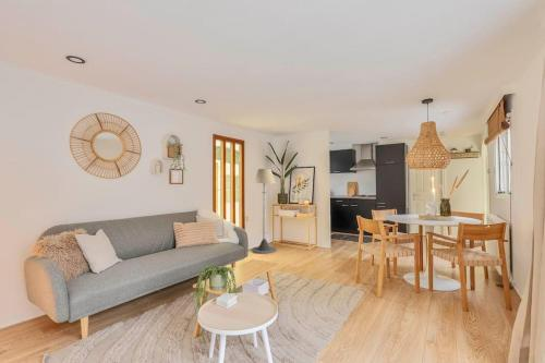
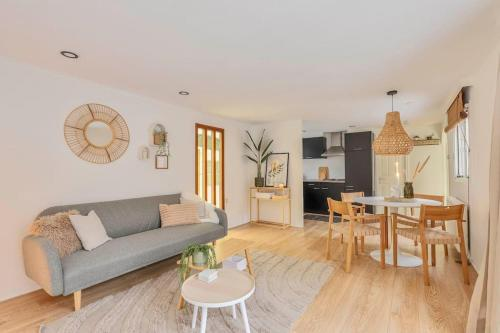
- floor lamp [251,168,278,255]
